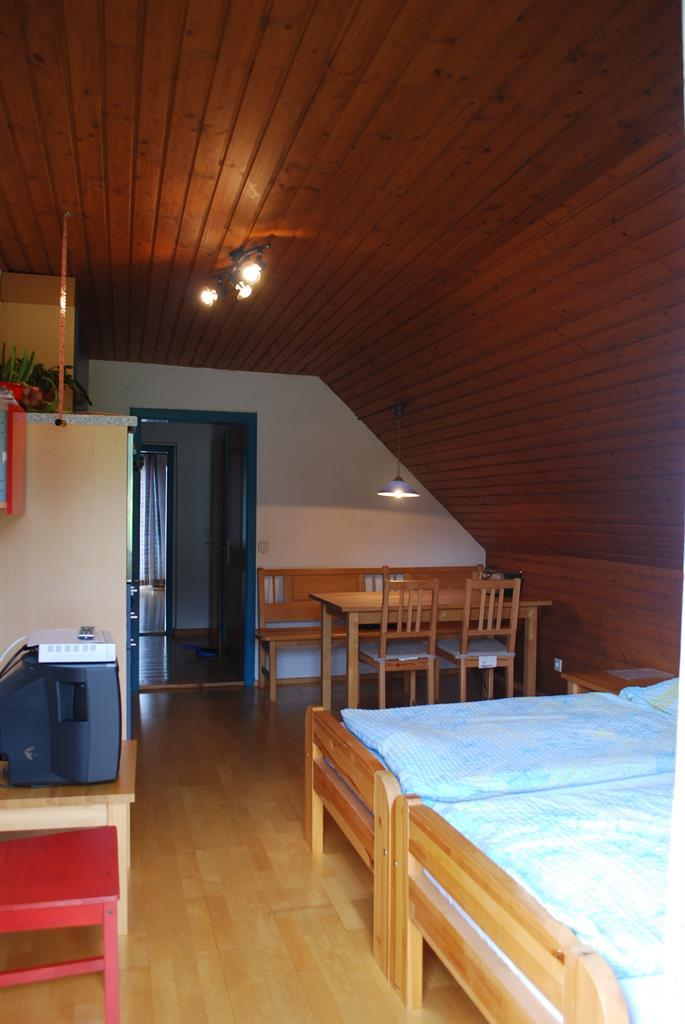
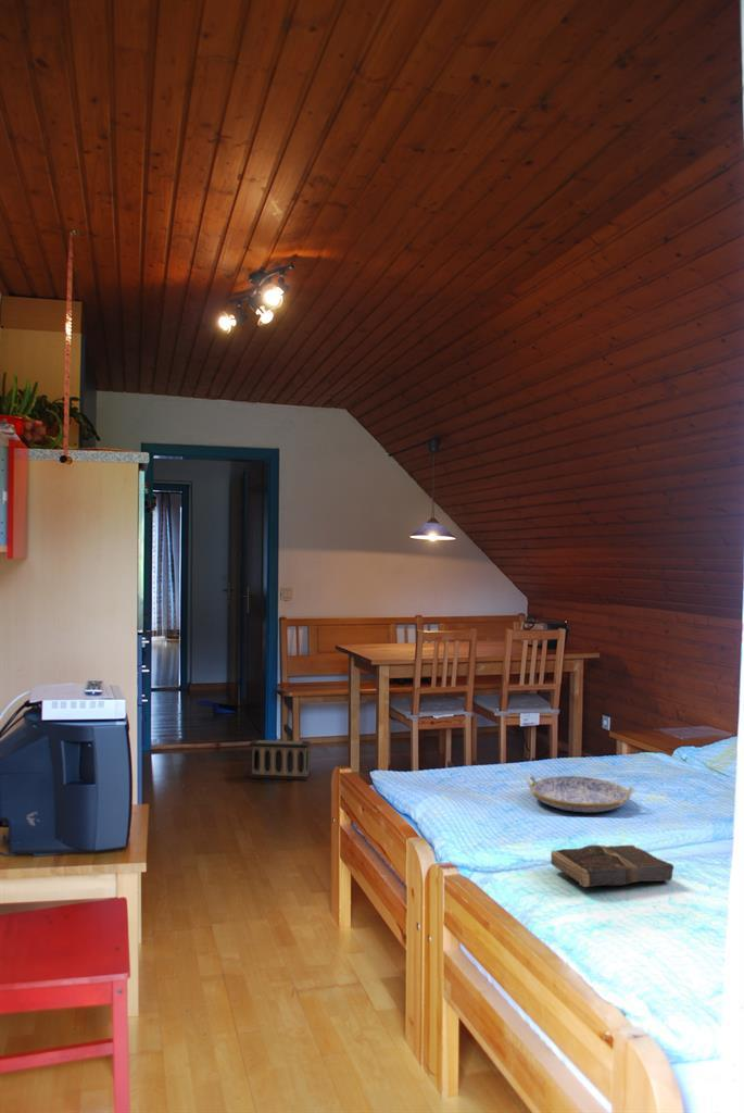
+ book [550,843,674,888]
+ serving tray [526,775,635,814]
+ speaker [249,739,311,781]
